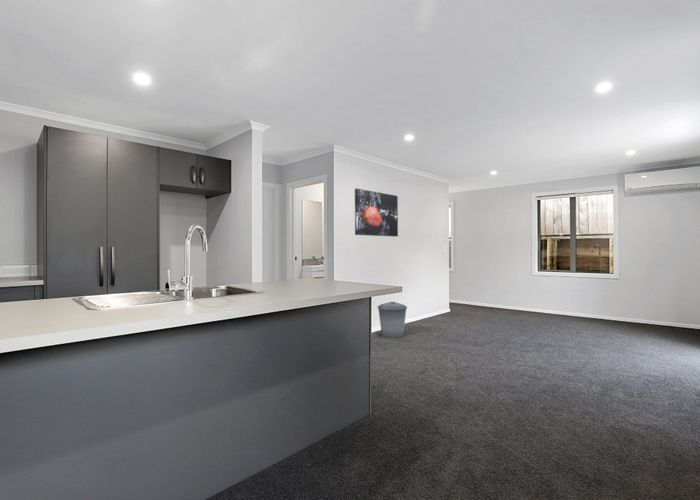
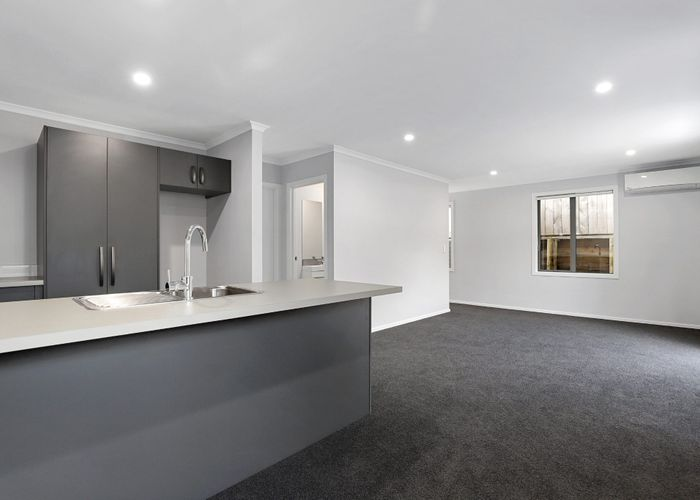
- trash can [377,301,408,338]
- wall art [354,188,399,237]
